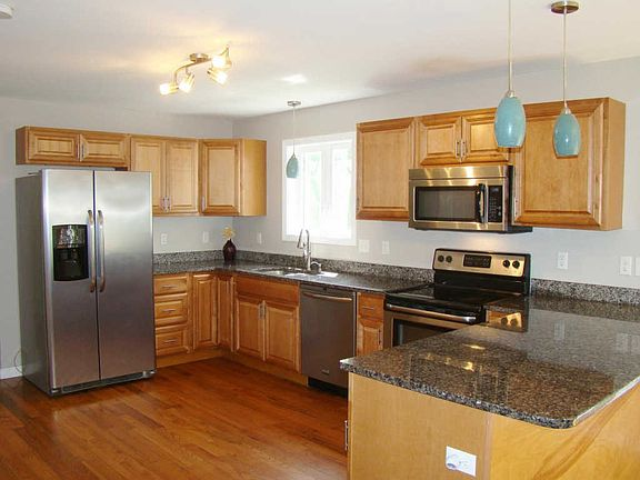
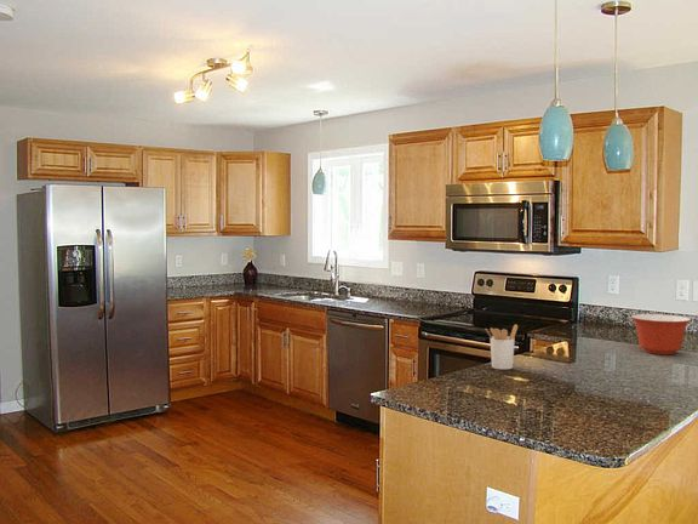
+ mixing bowl [630,313,692,355]
+ utensil holder [485,324,519,370]
